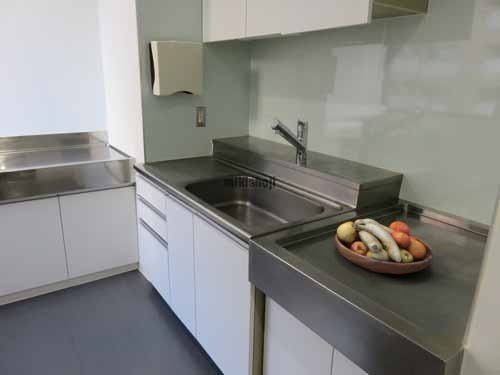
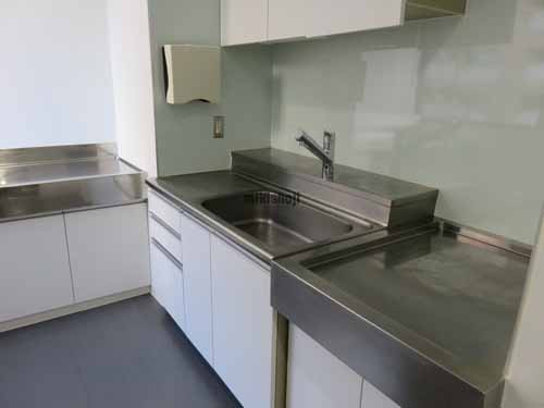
- fruit bowl [334,218,434,275]
